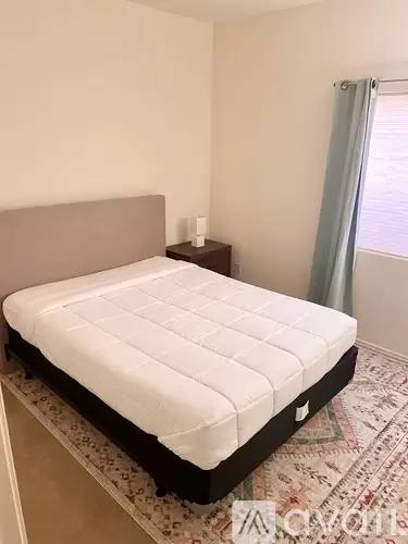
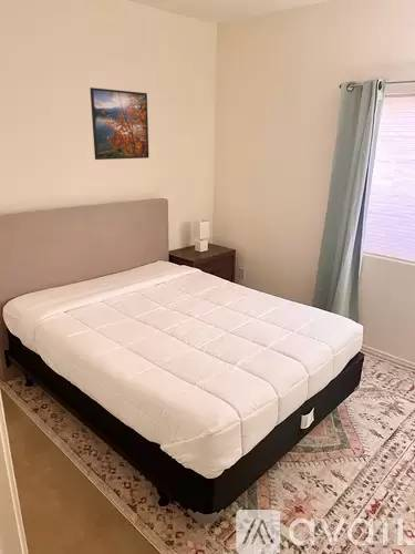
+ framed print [89,86,149,161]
